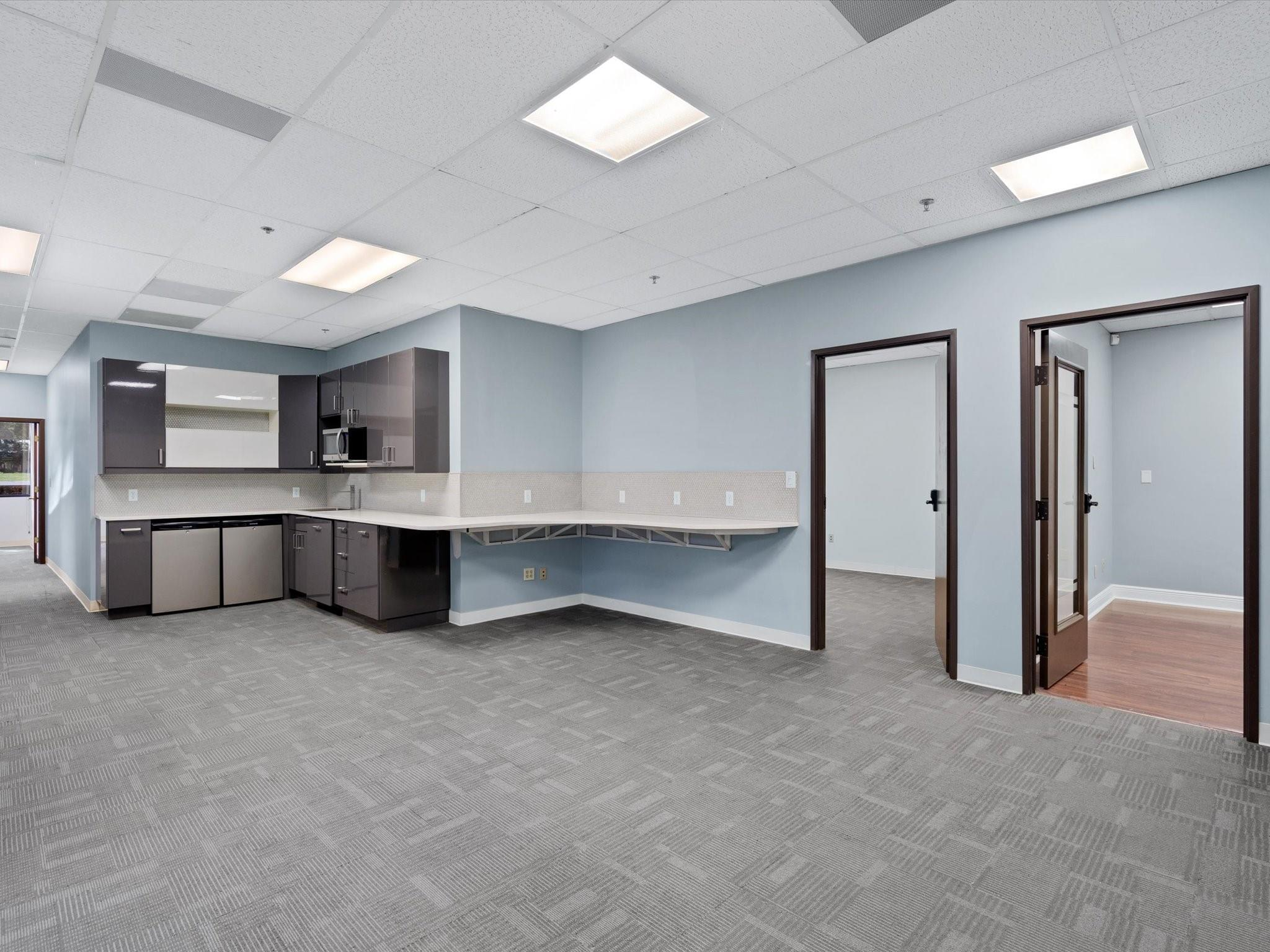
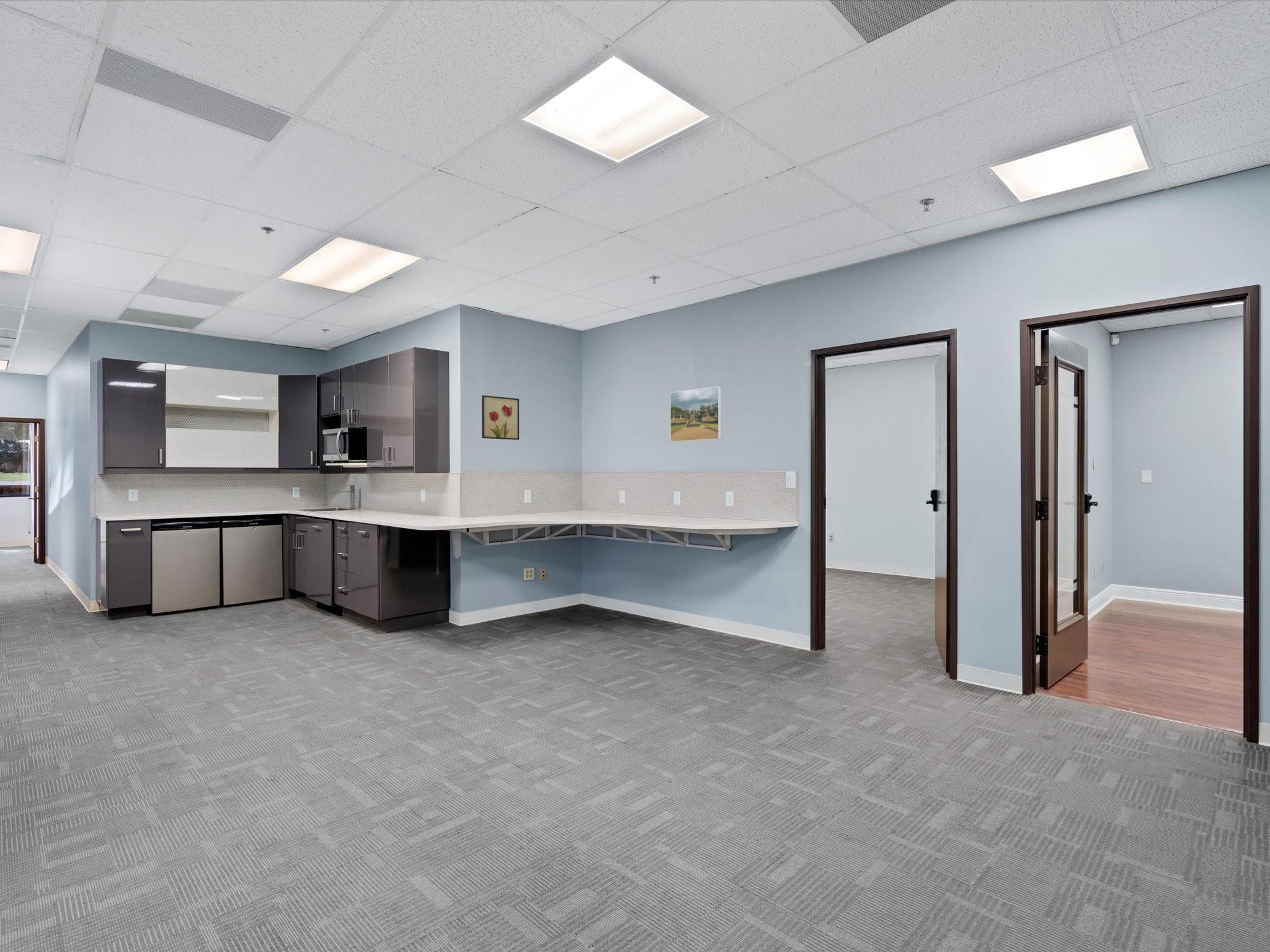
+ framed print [670,386,722,443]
+ wall art [481,395,520,441]
